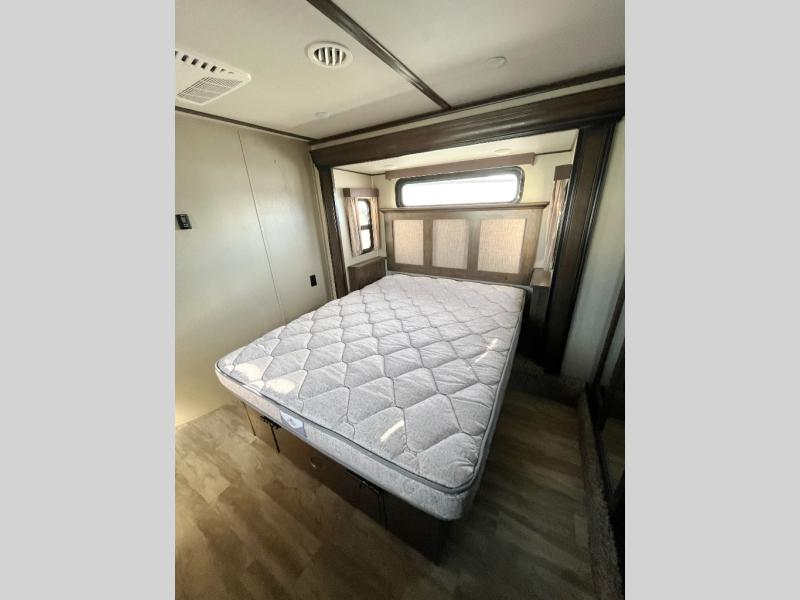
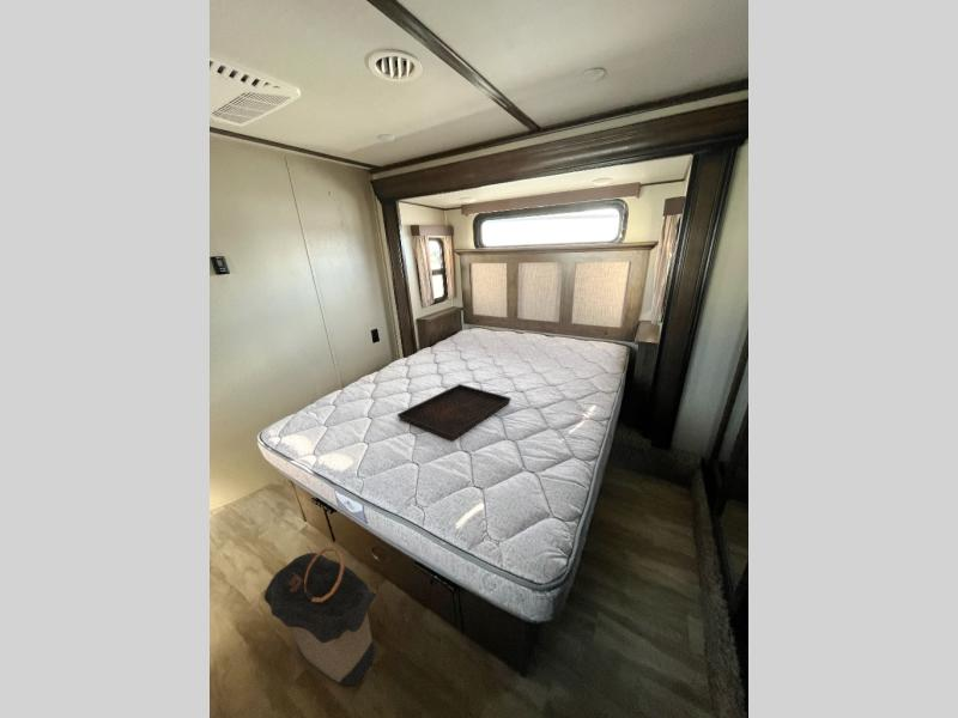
+ serving tray [396,383,513,442]
+ laundry hamper [263,546,378,687]
